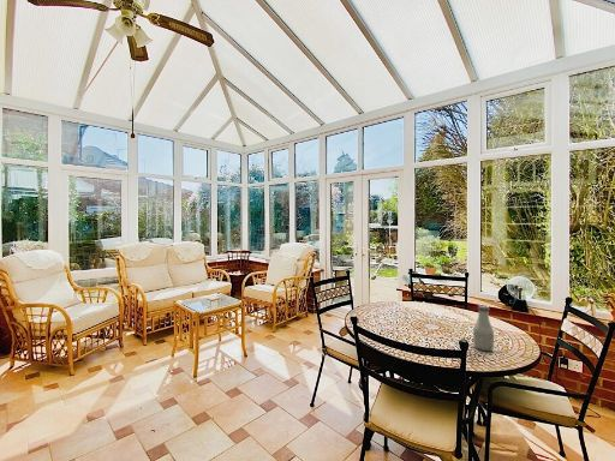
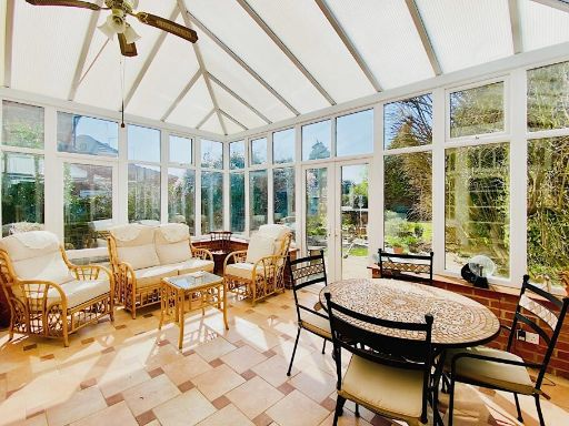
- bottle [472,304,495,353]
